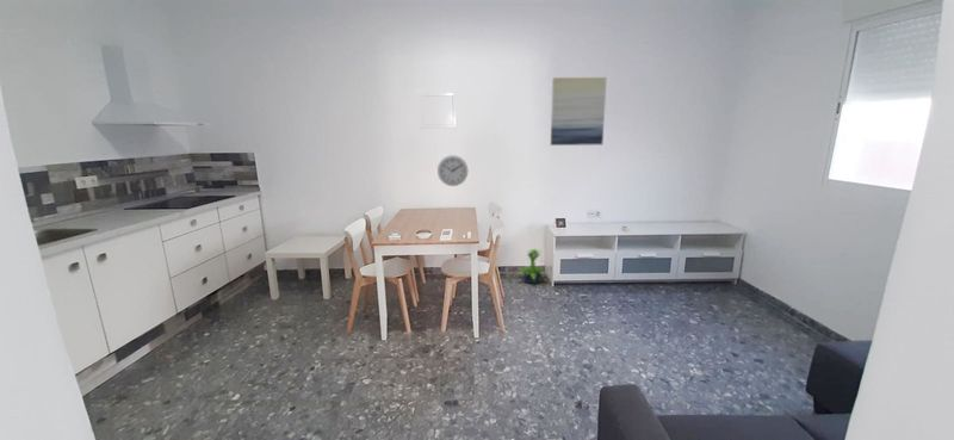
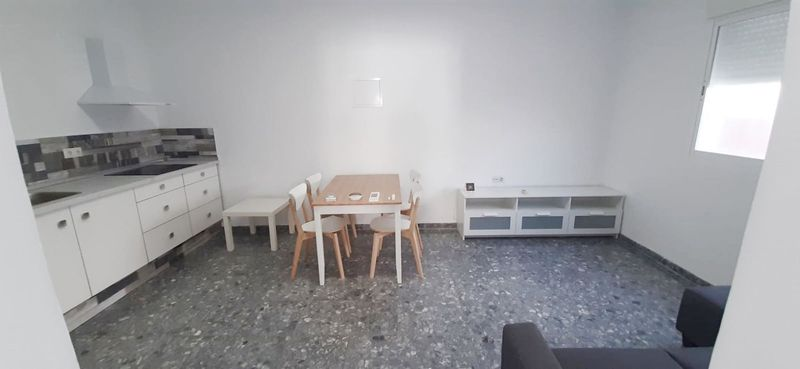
- wall clock [436,154,469,187]
- wall art [550,76,608,147]
- potted plant [516,248,550,285]
